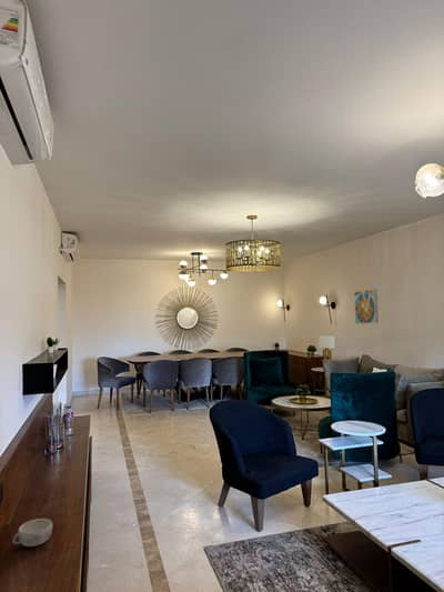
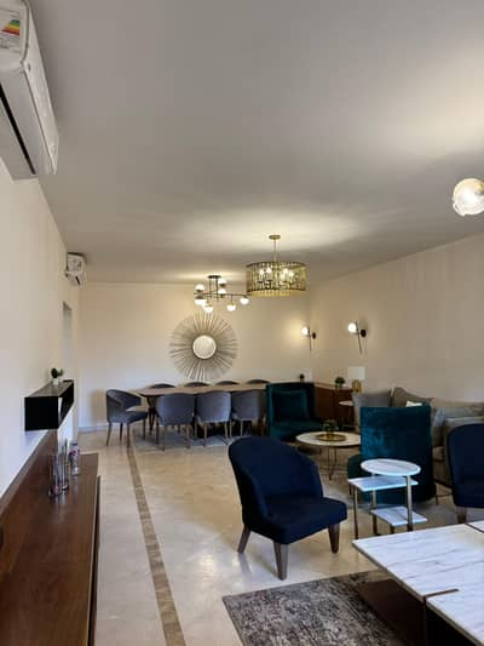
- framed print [353,288,380,324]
- decorative bowl [12,518,53,548]
